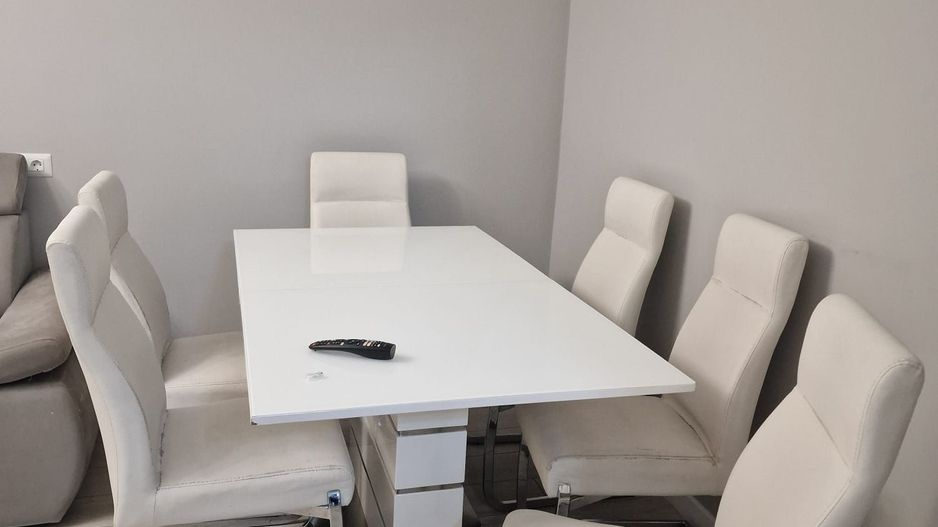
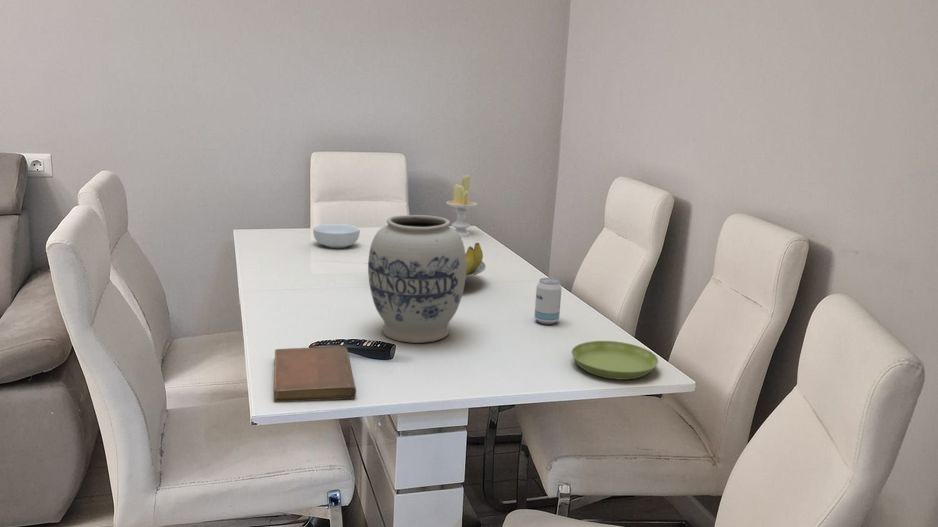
+ candle [445,174,478,238]
+ saucer [570,340,659,381]
+ vase [367,214,466,344]
+ cereal bowl [312,223,361,249]
+ beverage can [534,277,563,325]
+ fruit bowl [465,242,487,281]
+ notebook [273,346,357,403]
